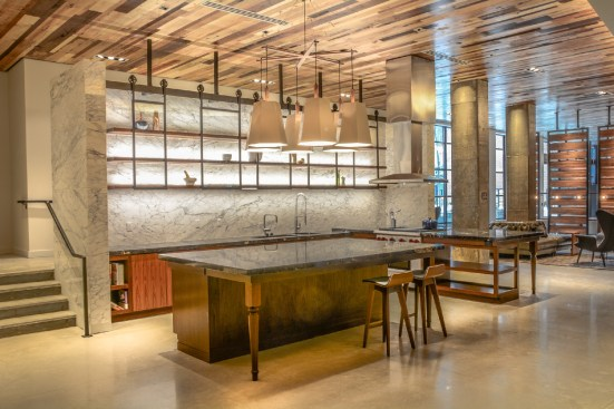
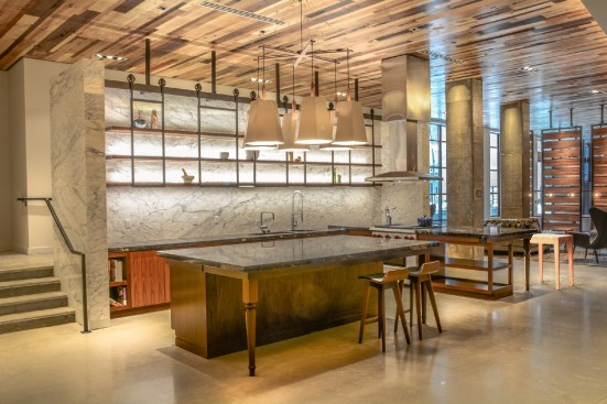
+ side table [523,232,575,291]
